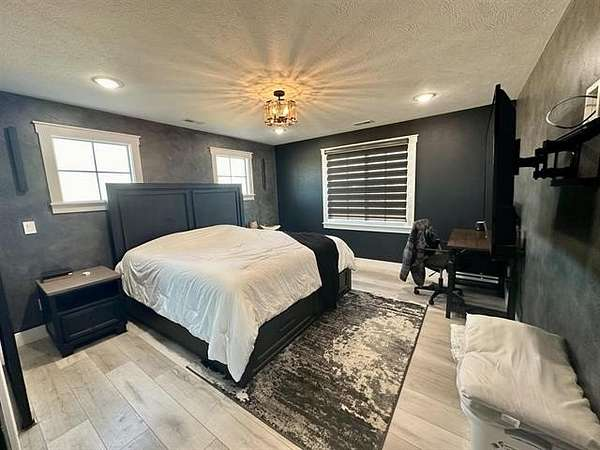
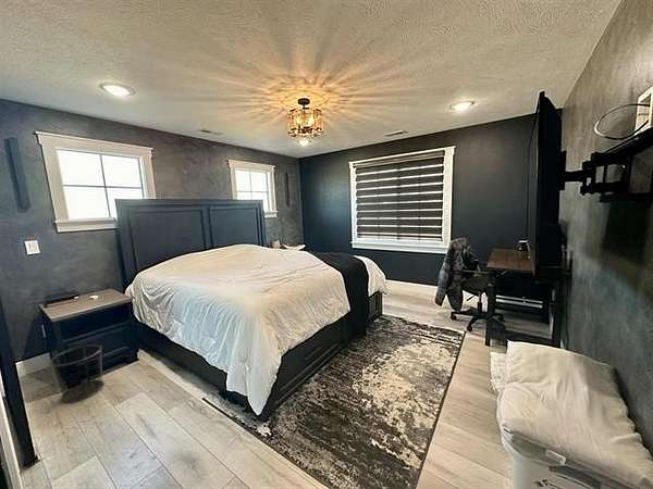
+ waste bin [48,343,106,404]
